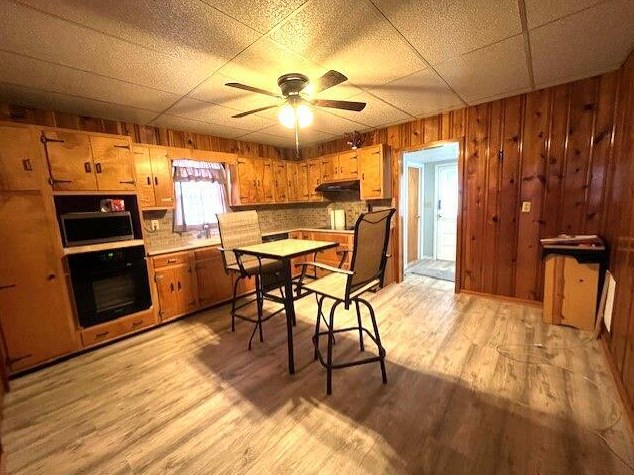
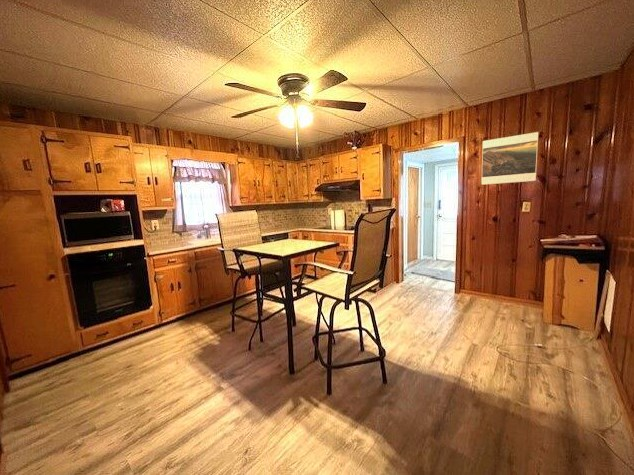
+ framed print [480,131,539,185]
